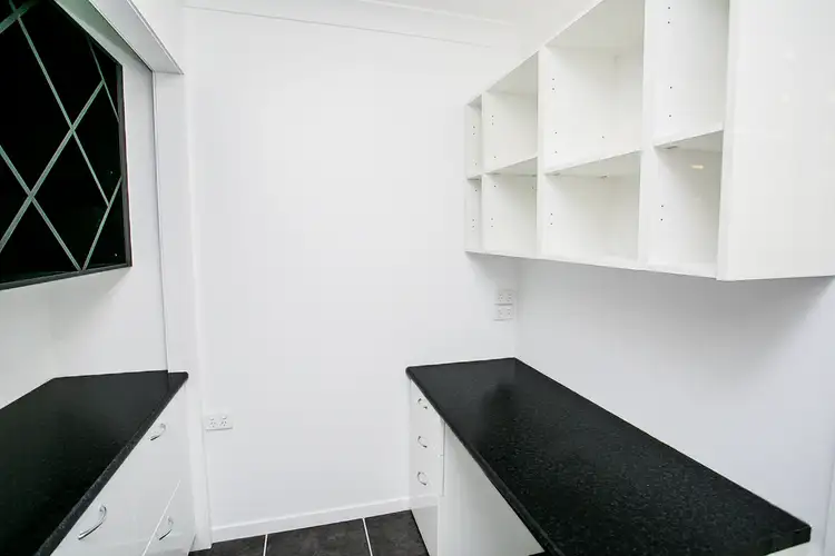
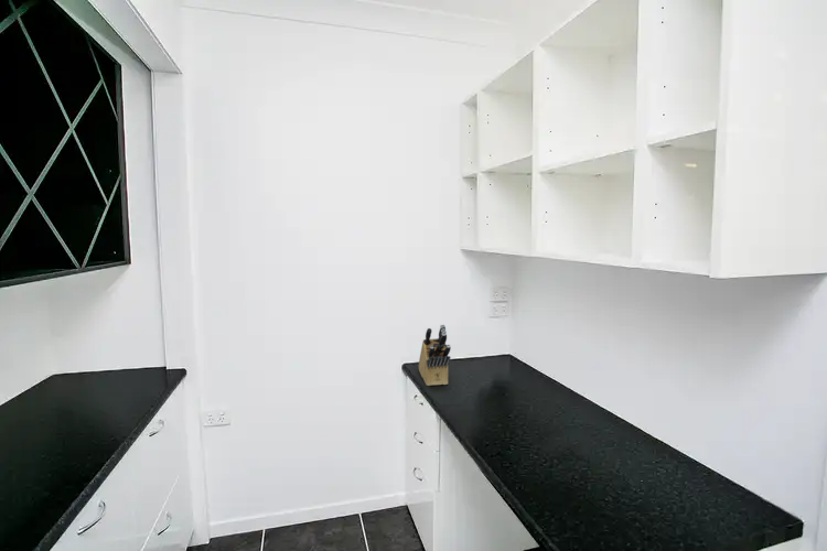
+ knife block [418,324,452,387]
